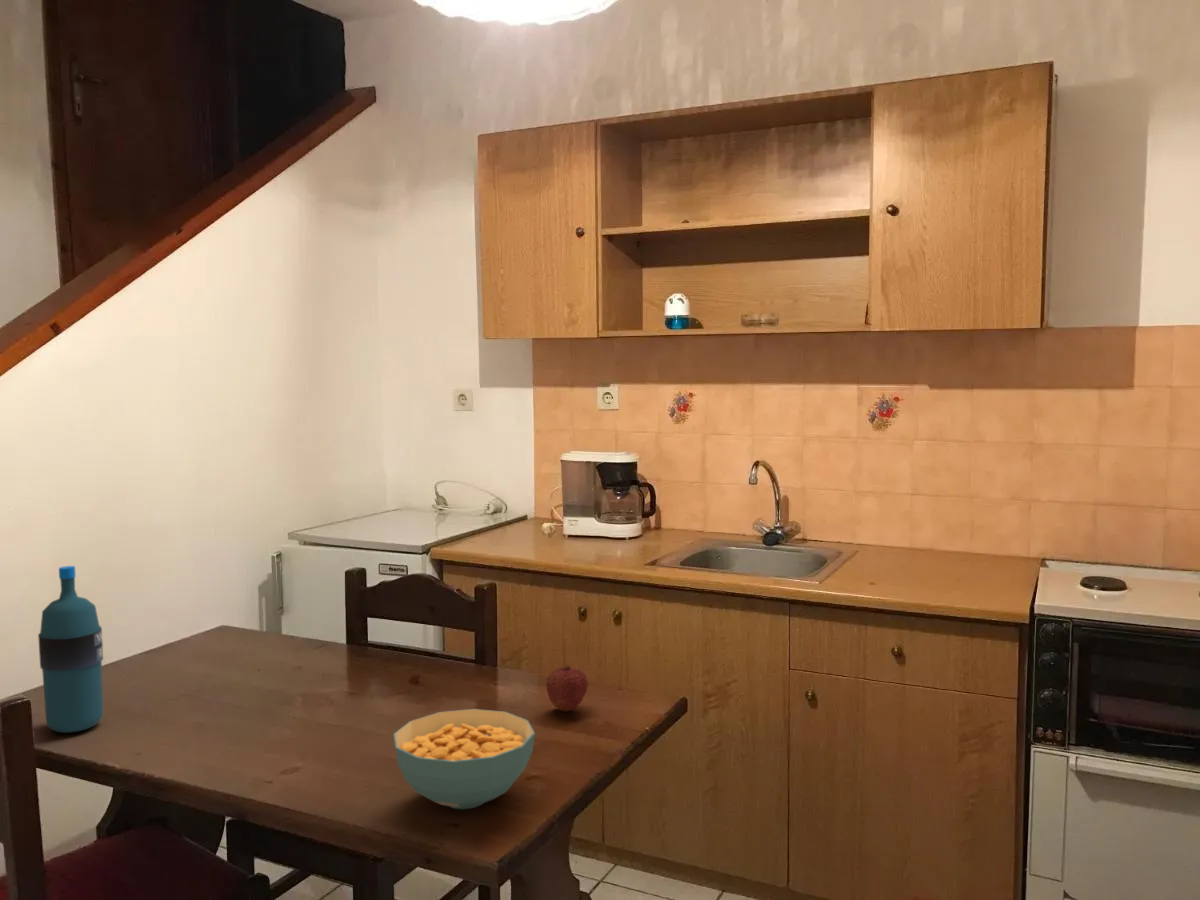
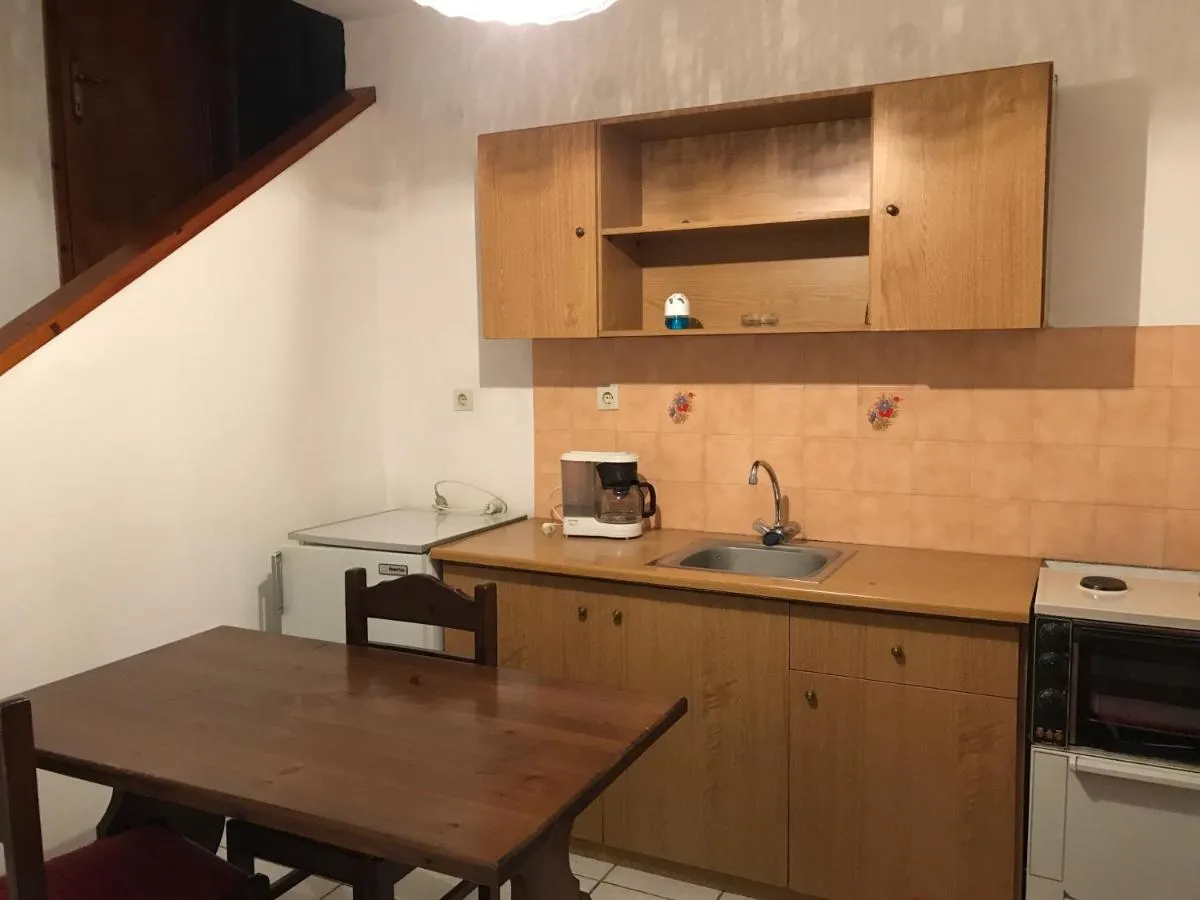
- water bottle [37,565,104,734]
- fruit [545,665,589,712]
- cereal bowl [393,708,536,810]
